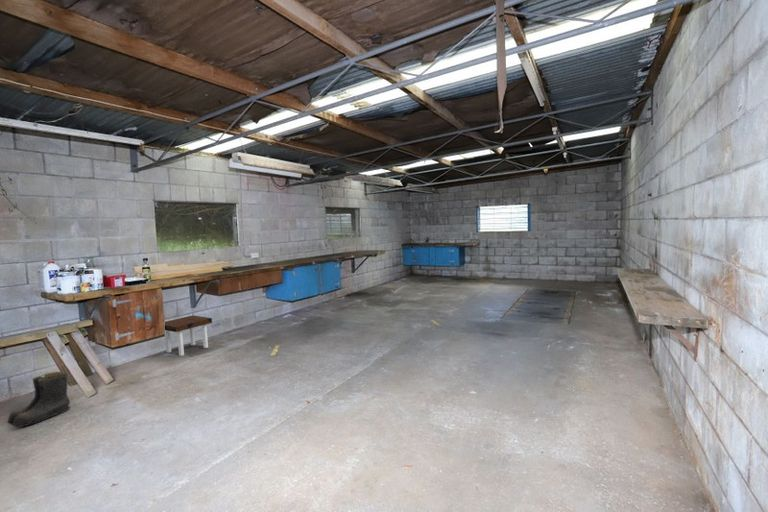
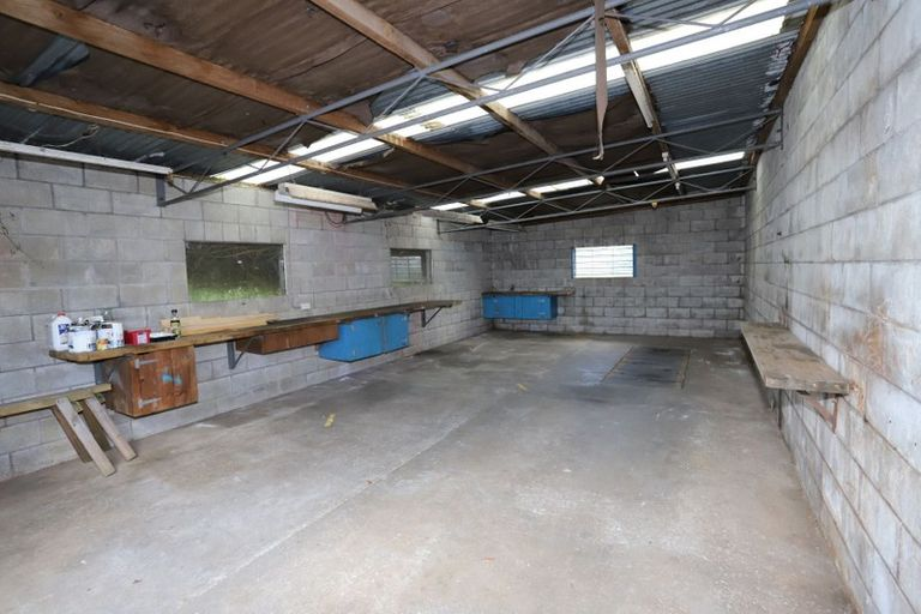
- boots [6,371,71,428]
- side table [164,314,213,357]
